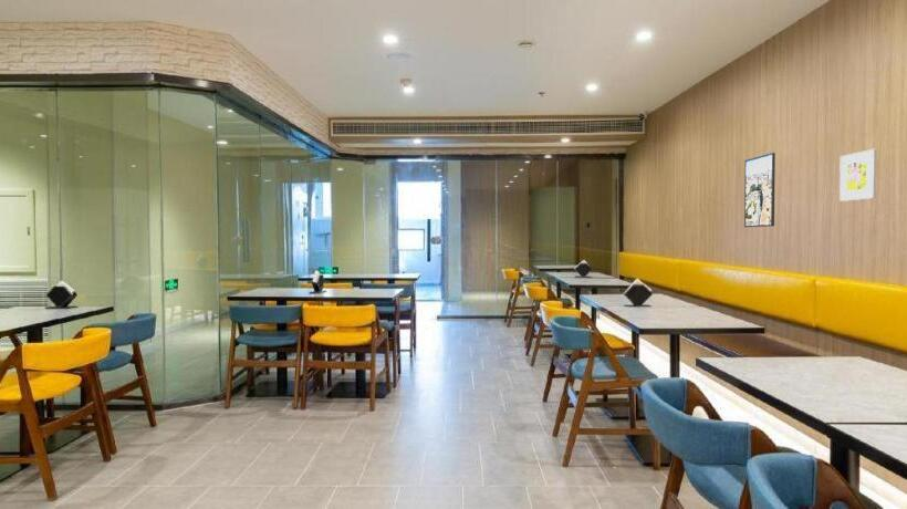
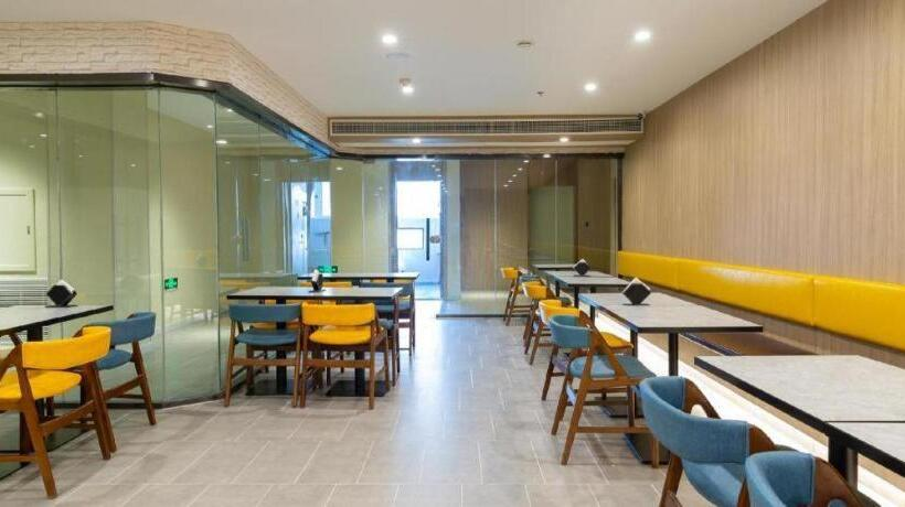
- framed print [838,148,878,202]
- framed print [743,152,776,228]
